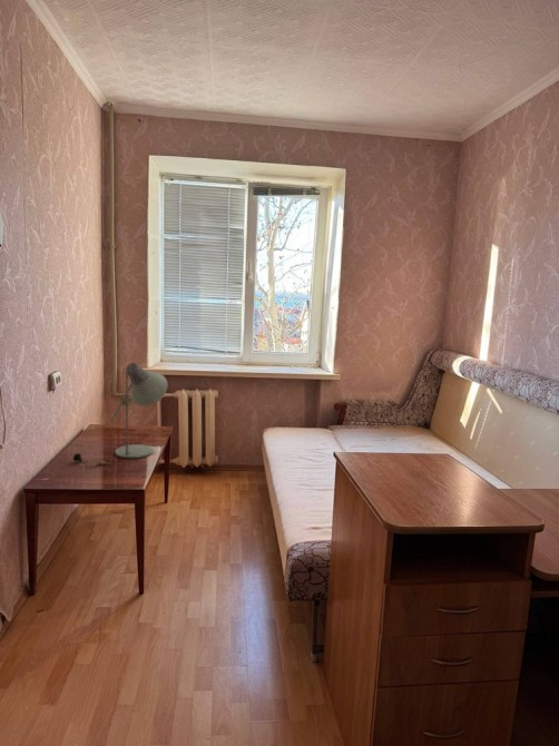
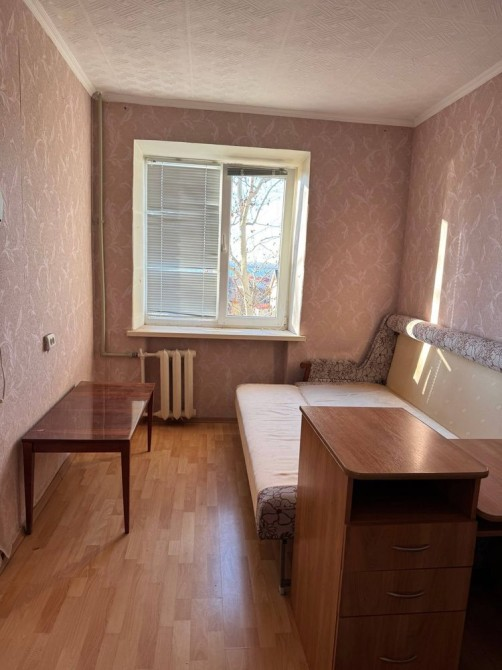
- desk lamp [72,362,168,469]
